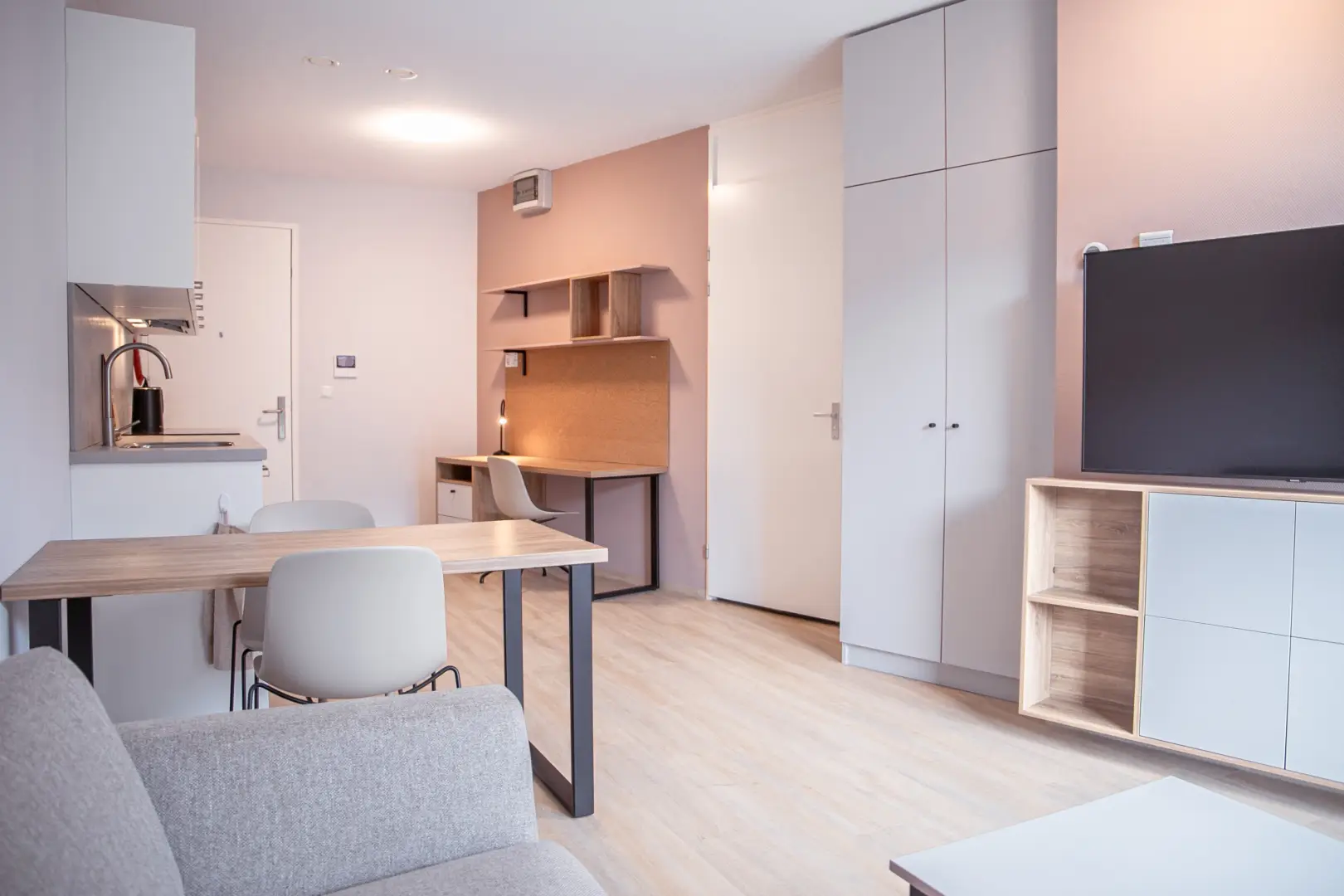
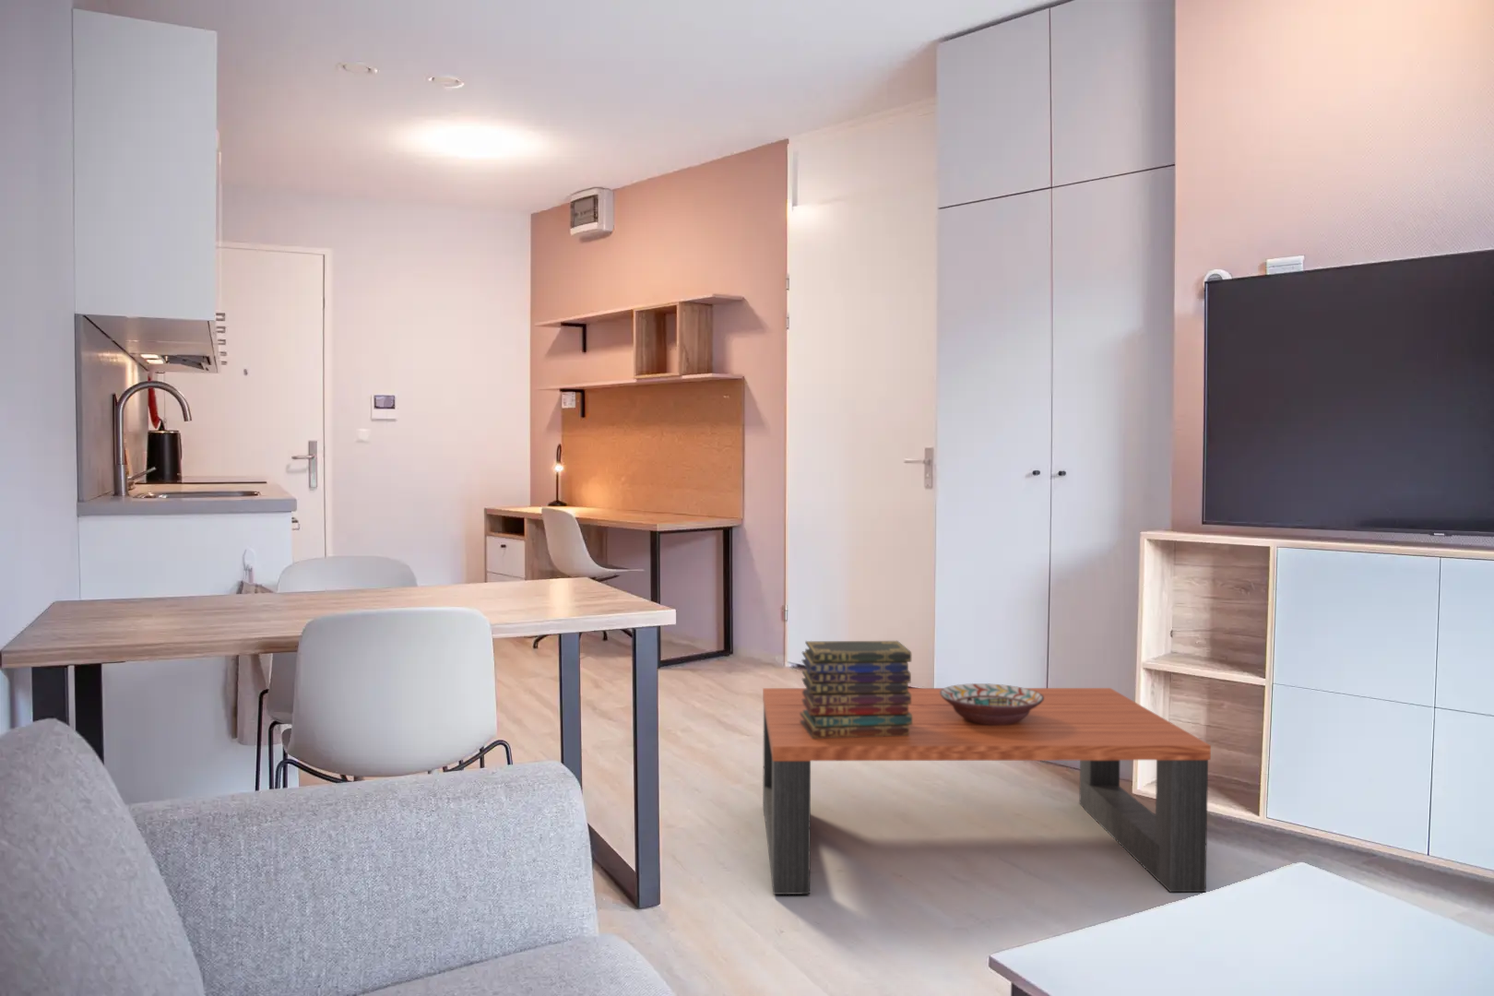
+ book stack [799,640,913,739]
+ coffee table [761,687,1212,896]
+ decorative bowl [939,683,1044,726]
